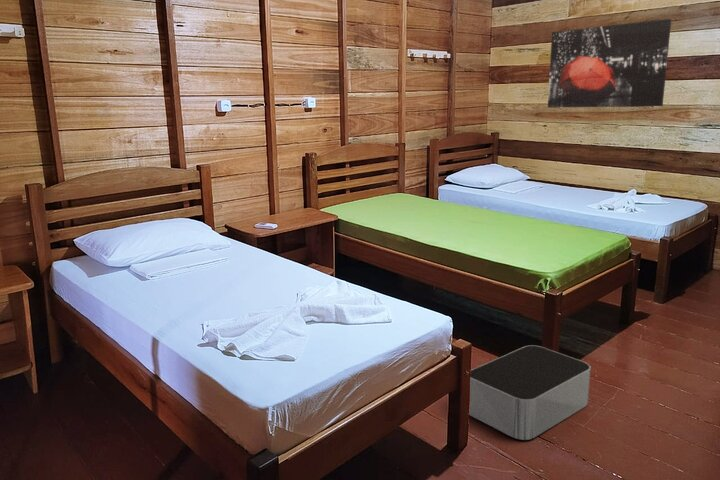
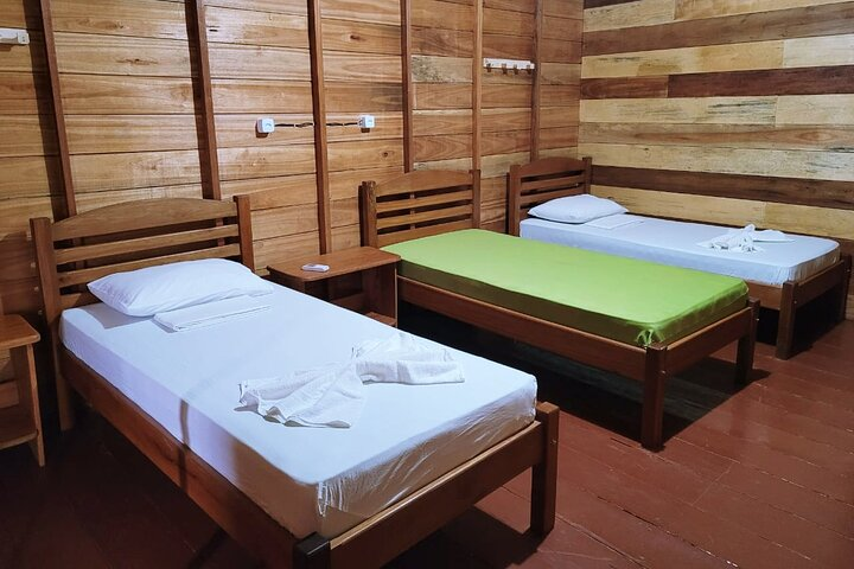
- storage bin [468,344,592,441]
- wall art [547,18,672,109]
